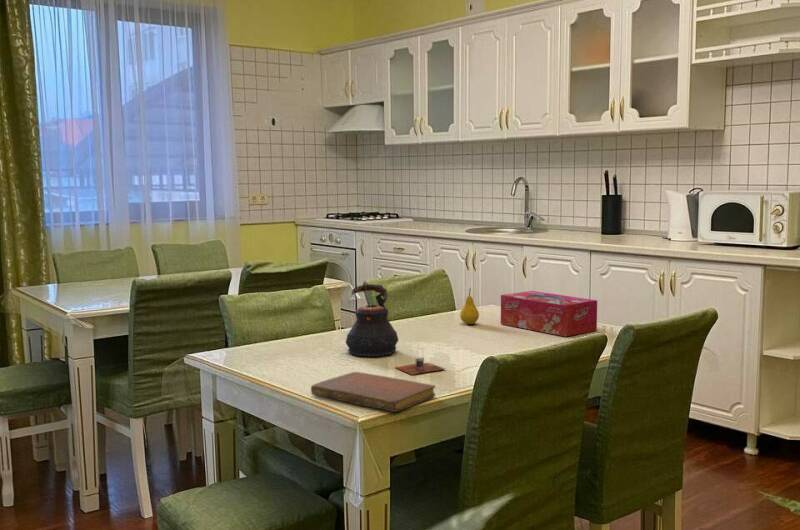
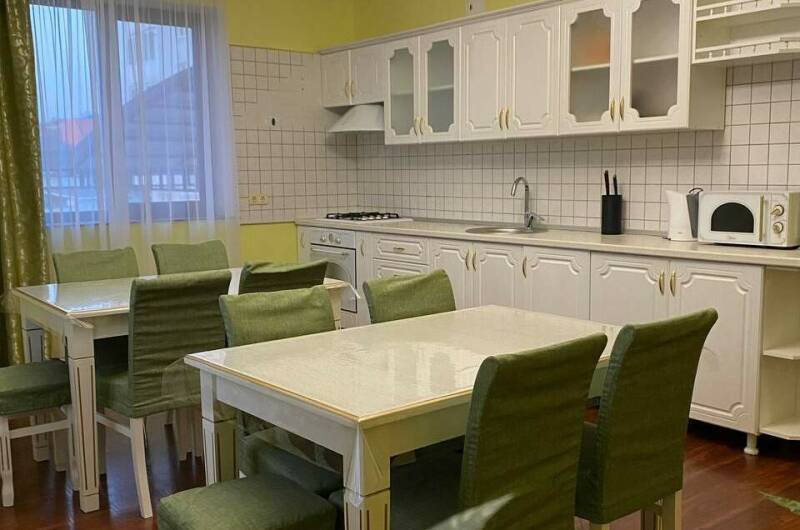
- fruit [459,287,480,325]
- cup [395,356,446,375]
- teapot [345,283,399,358]
- notebook [310,371,436,413]
- tissue box [500,290,598,338]
